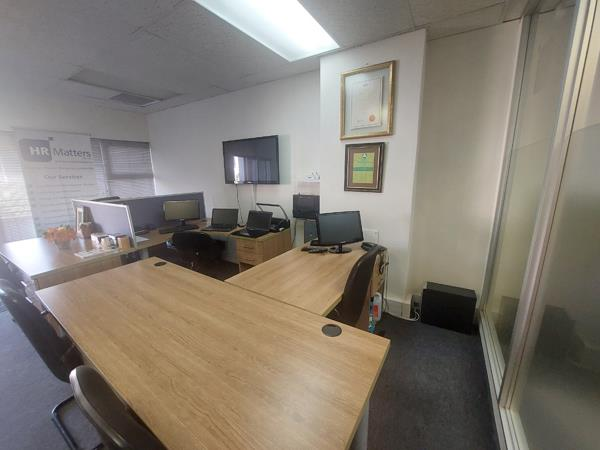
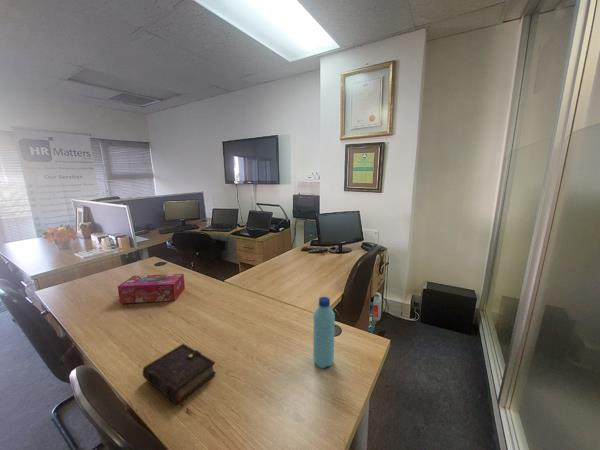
+ tissue box [117,273,186,304]
+ water bottle [312,296,336,369]
+ book [142,343,217,415]
